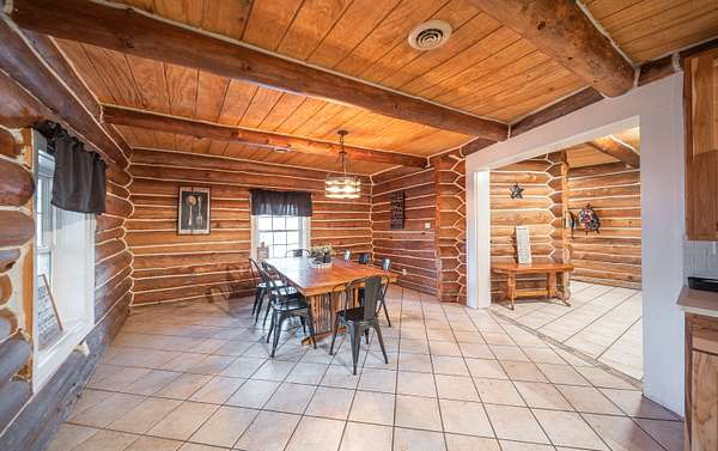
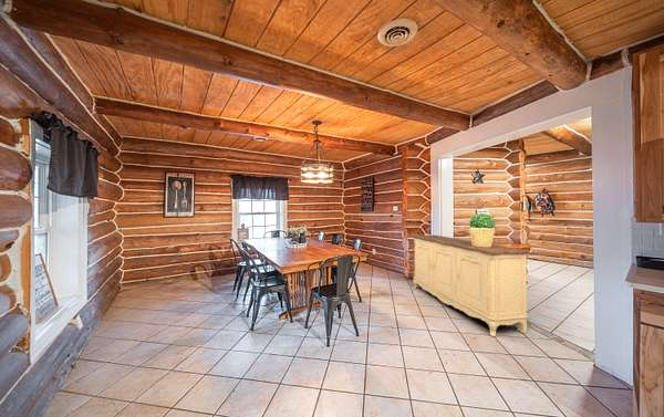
+ potted plant [468,212,497,248]
+ sideboard [411,234,530,337]
